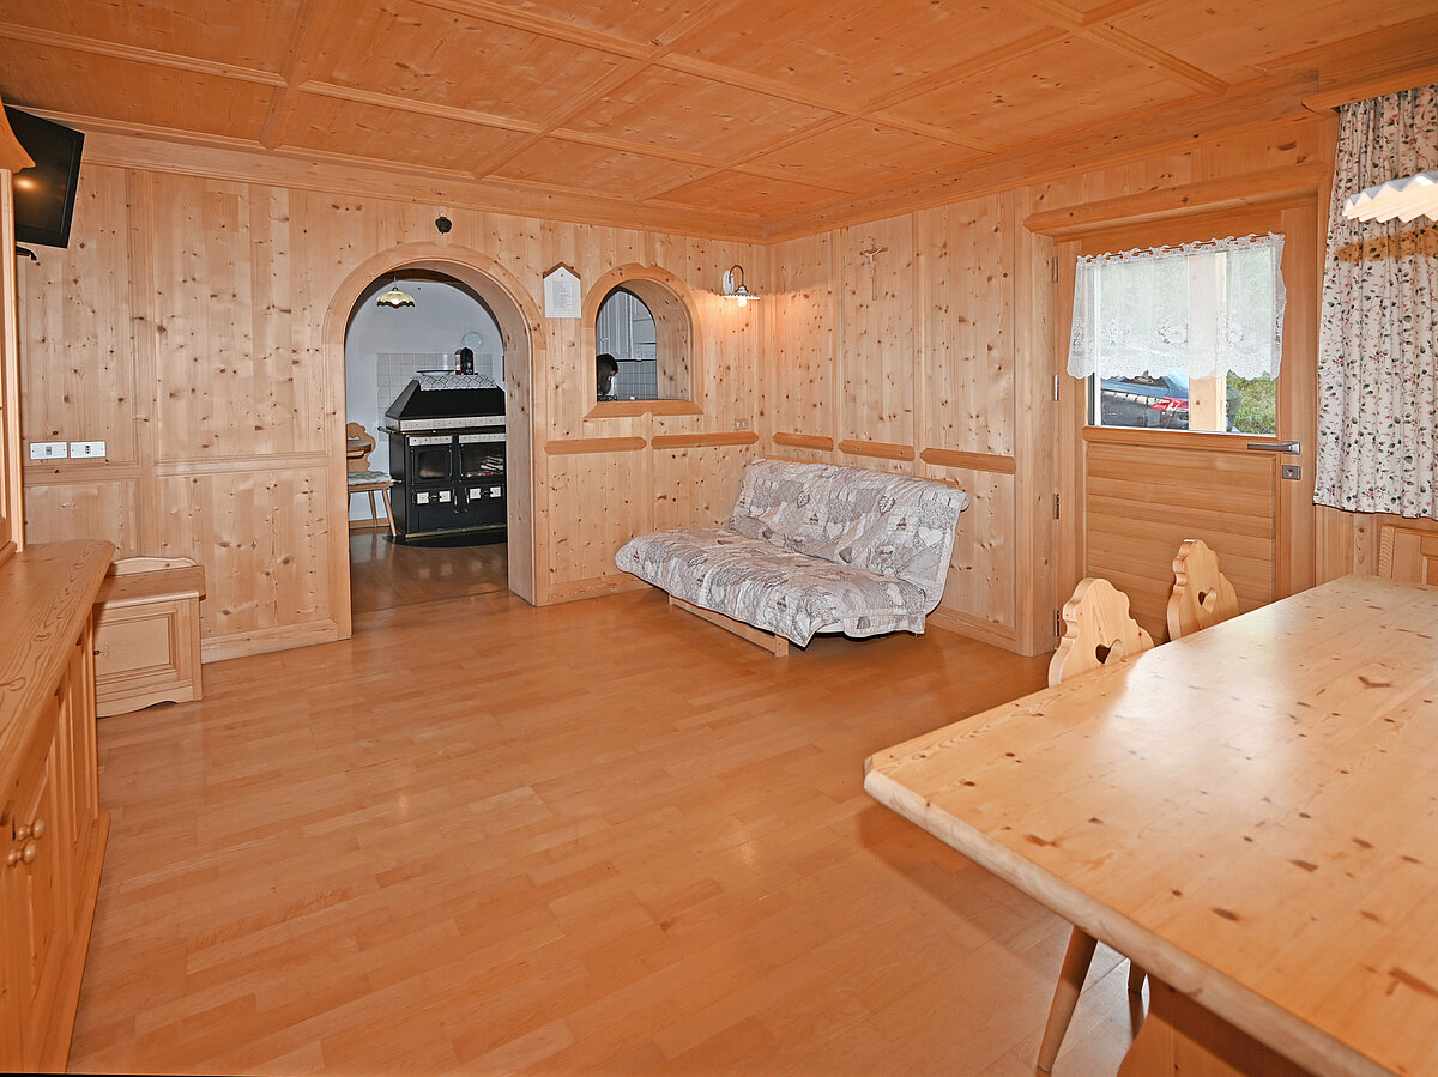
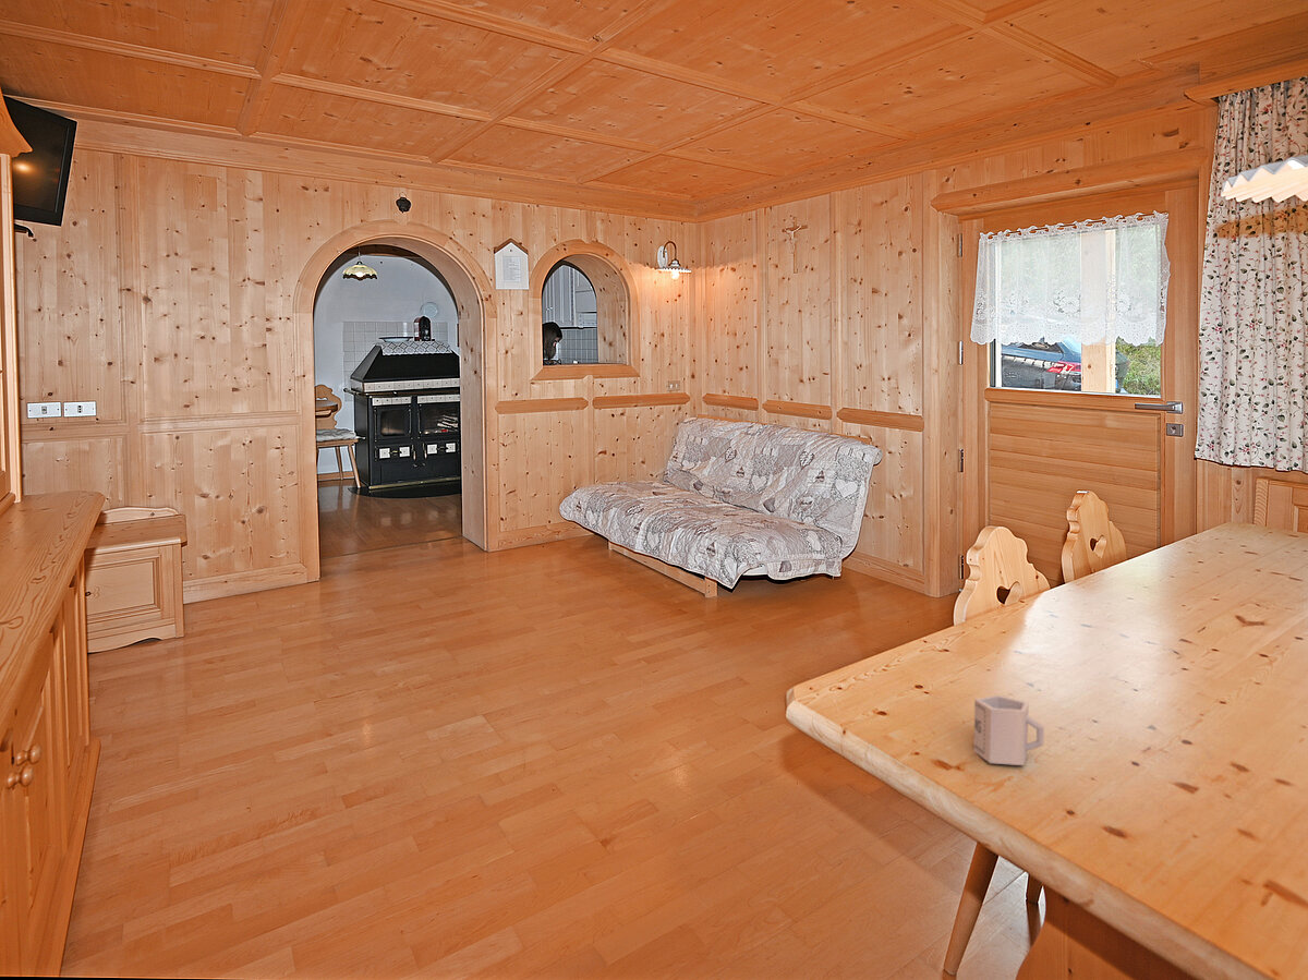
+ cup [972,694,1045,766]
